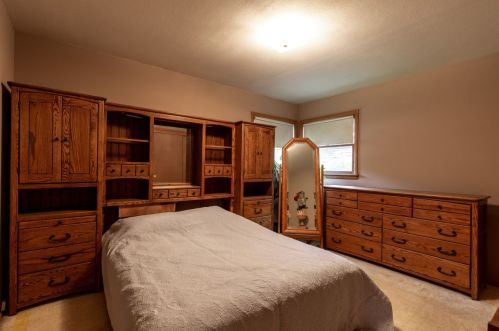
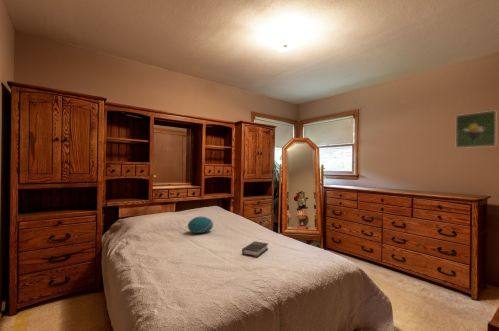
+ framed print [455,110,497,149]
+ cushion [187,216,214,234]
+ hardback book [241,240,269,258]
